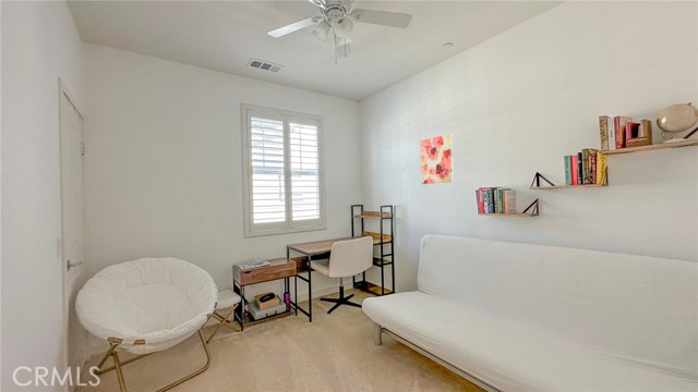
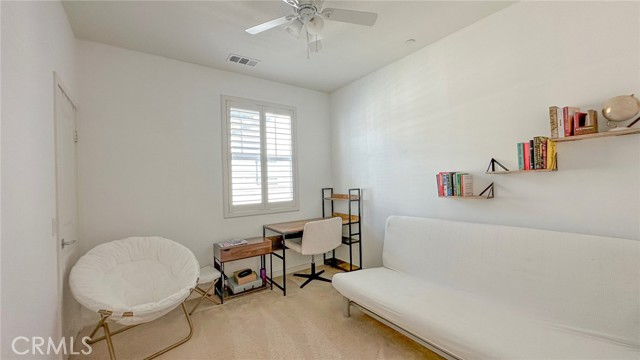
- wall art [419,133,455,185]
